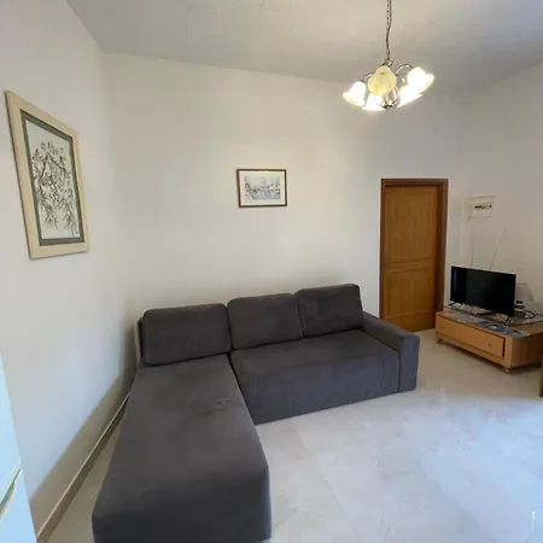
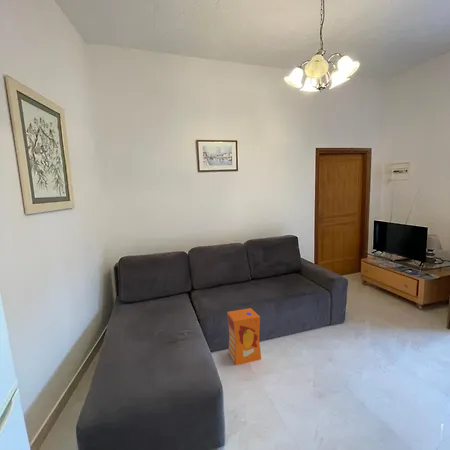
+ carton [226,307,262,366]
